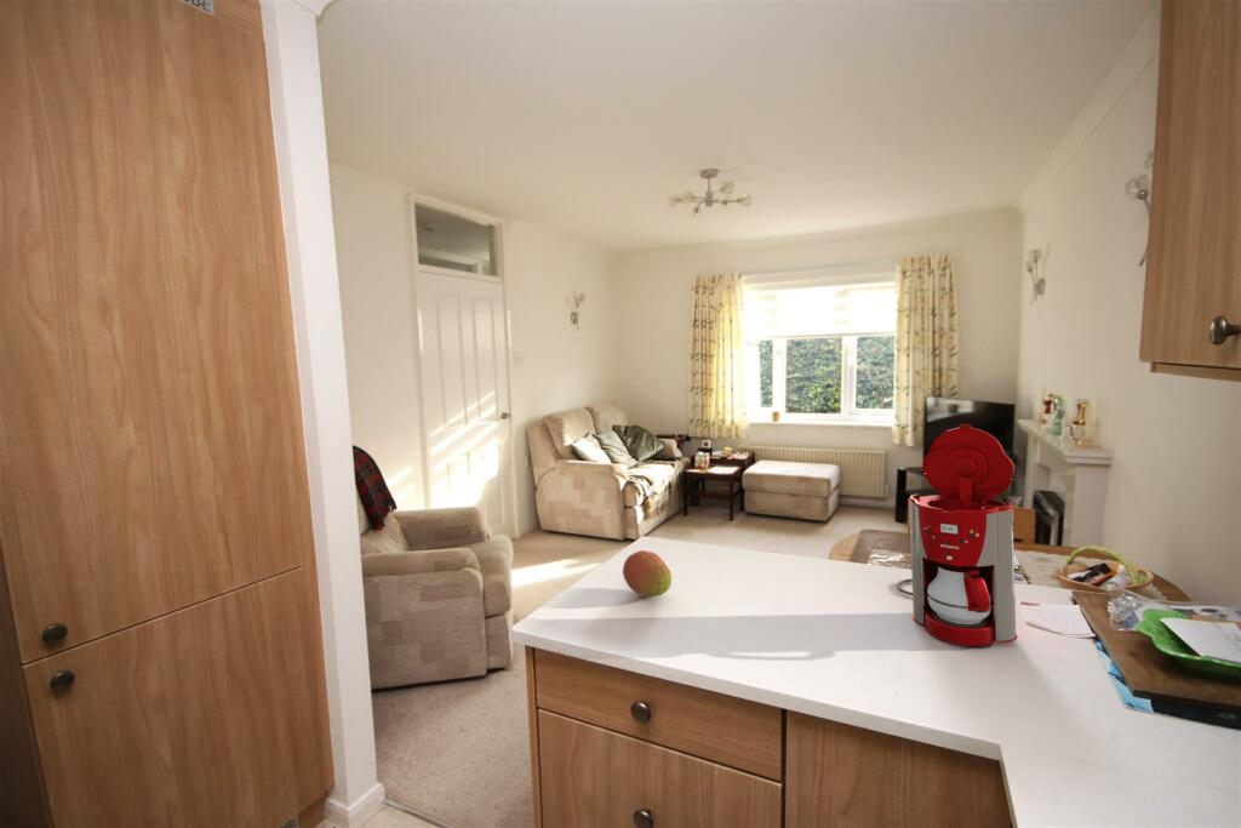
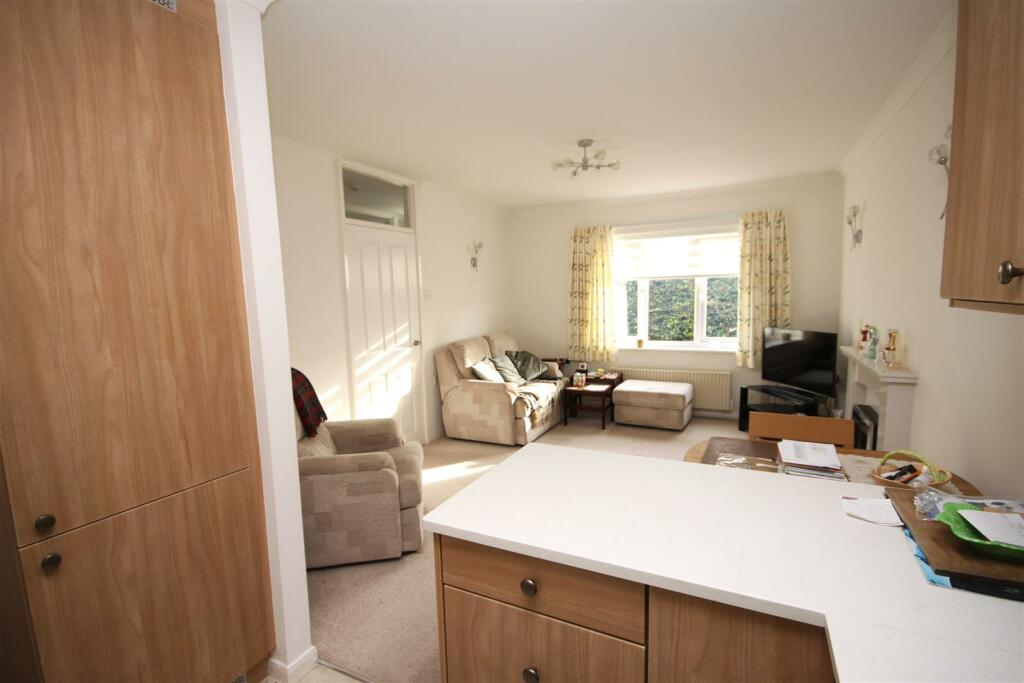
- coffee maker [896,423,1018,647]
- fruit [622,549,673,598]
